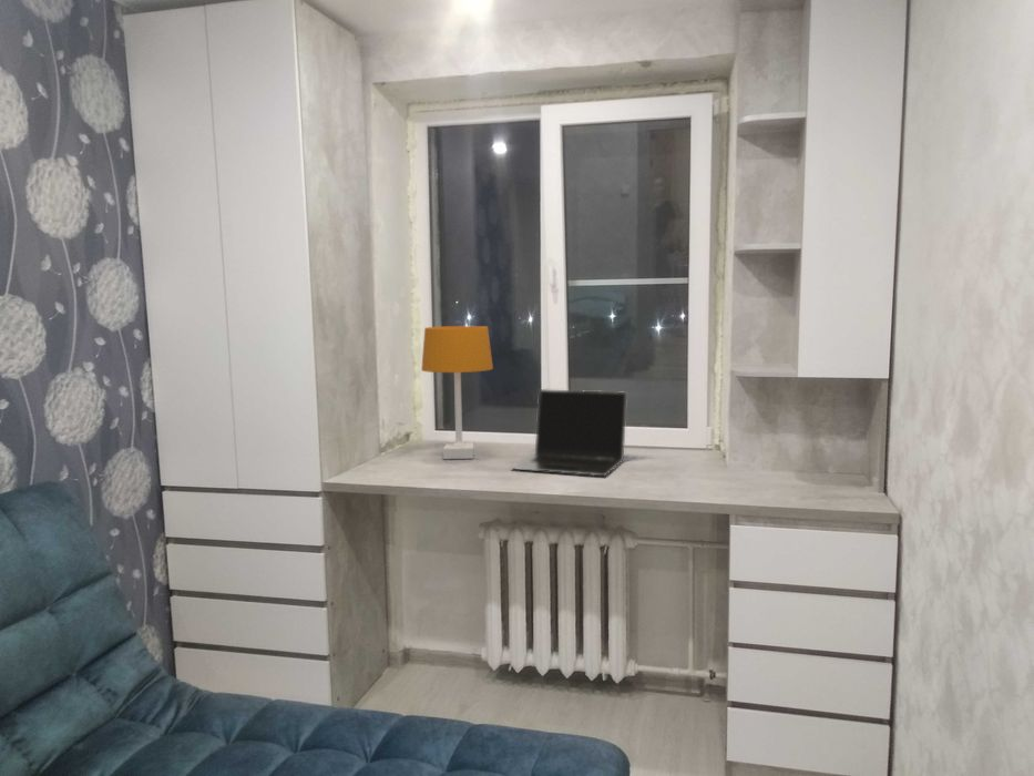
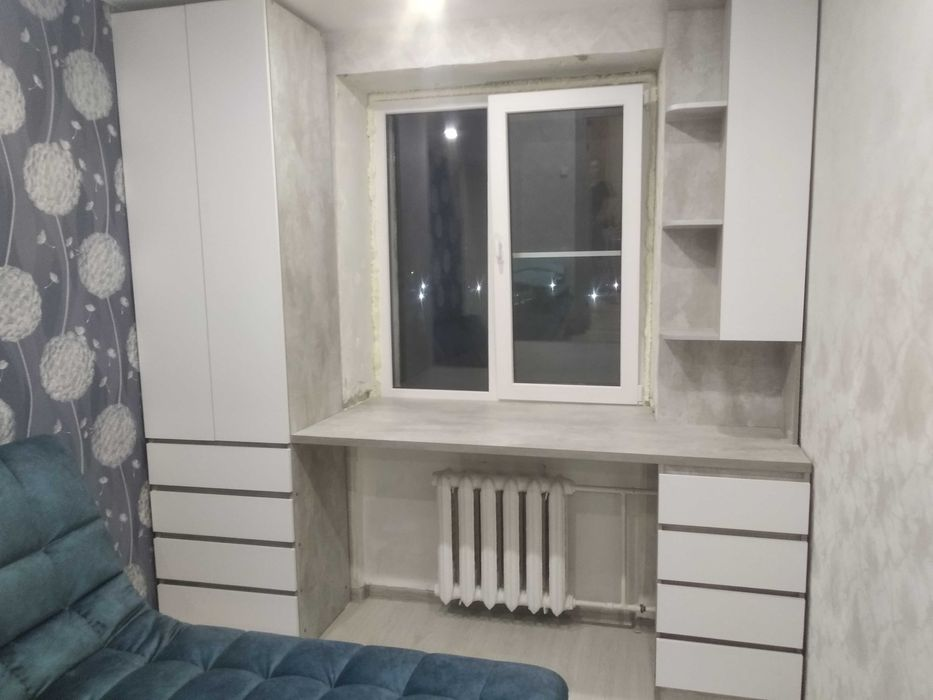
- desk lamp [420,325,494,460]
- laptop [510,388,628,477]
